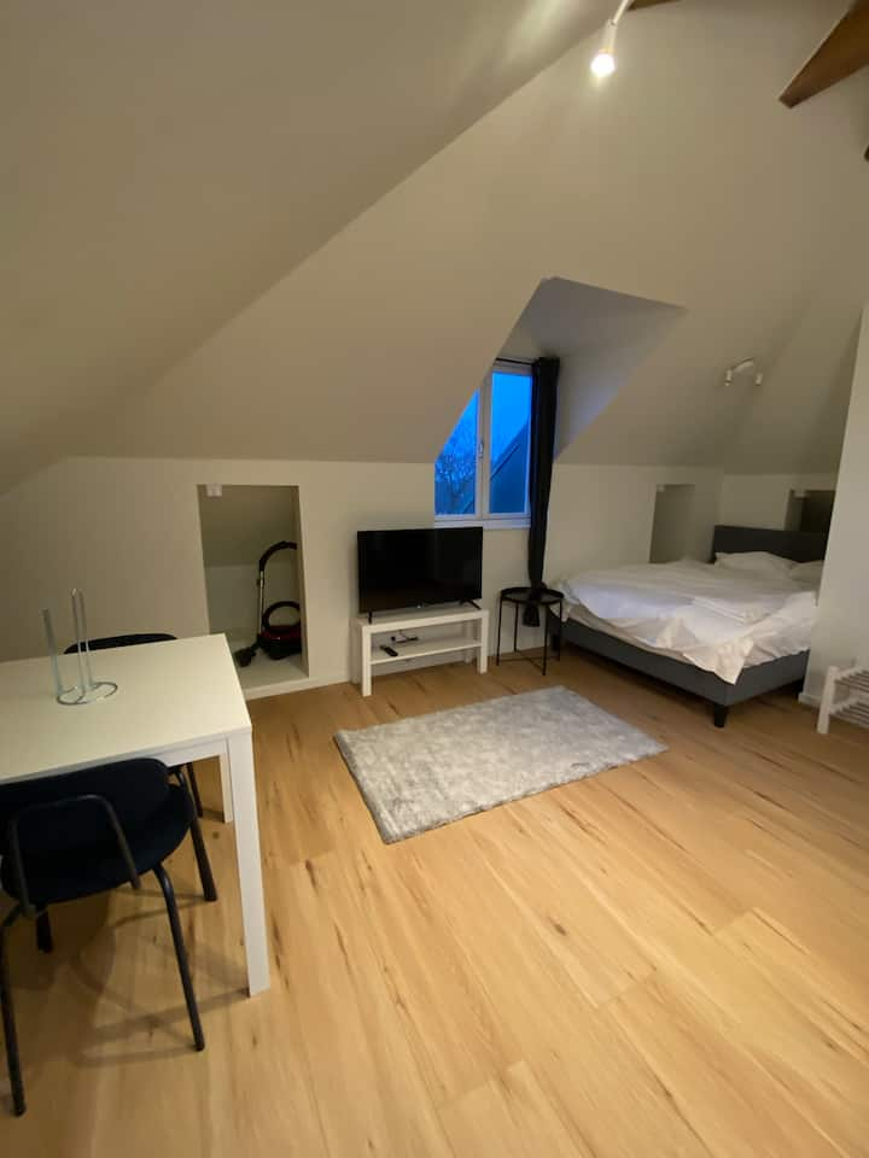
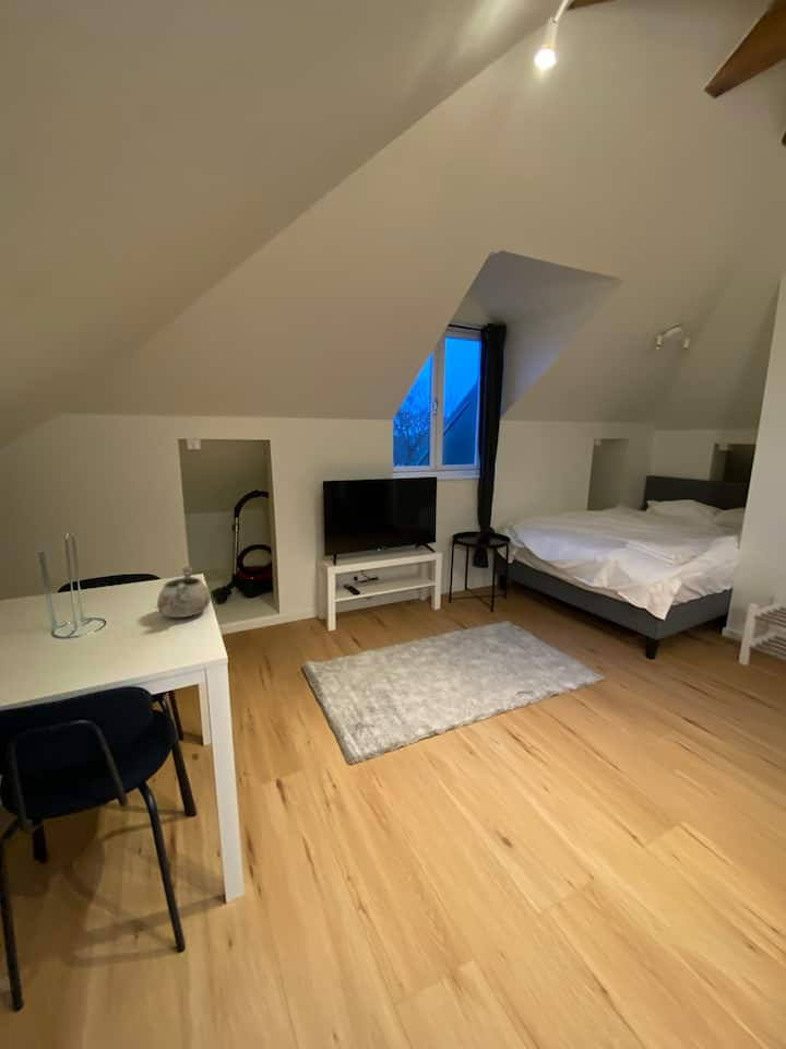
+ decorative bowl [156,566,212,618]
